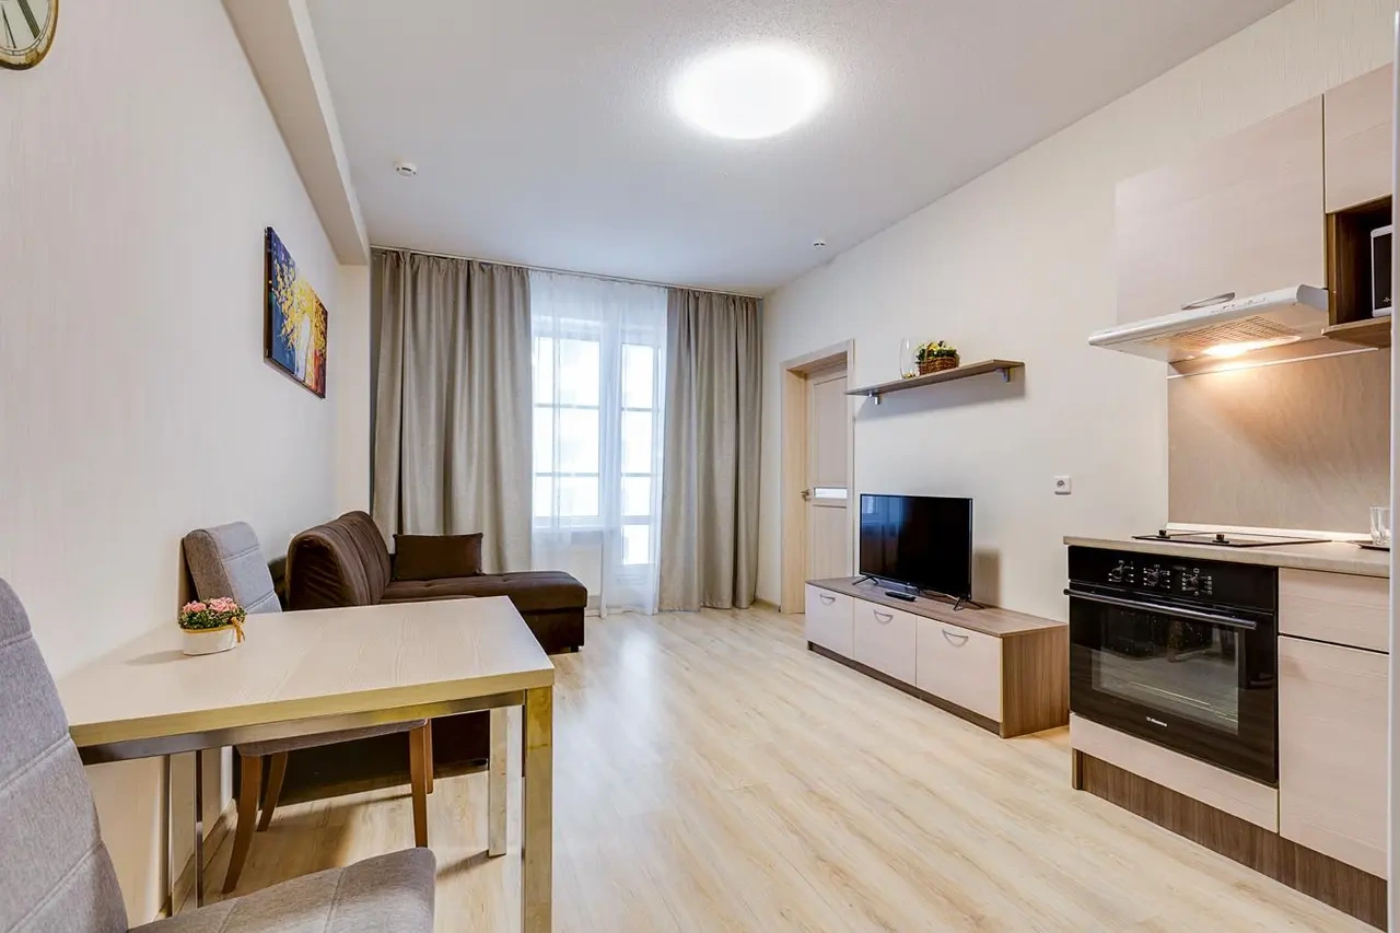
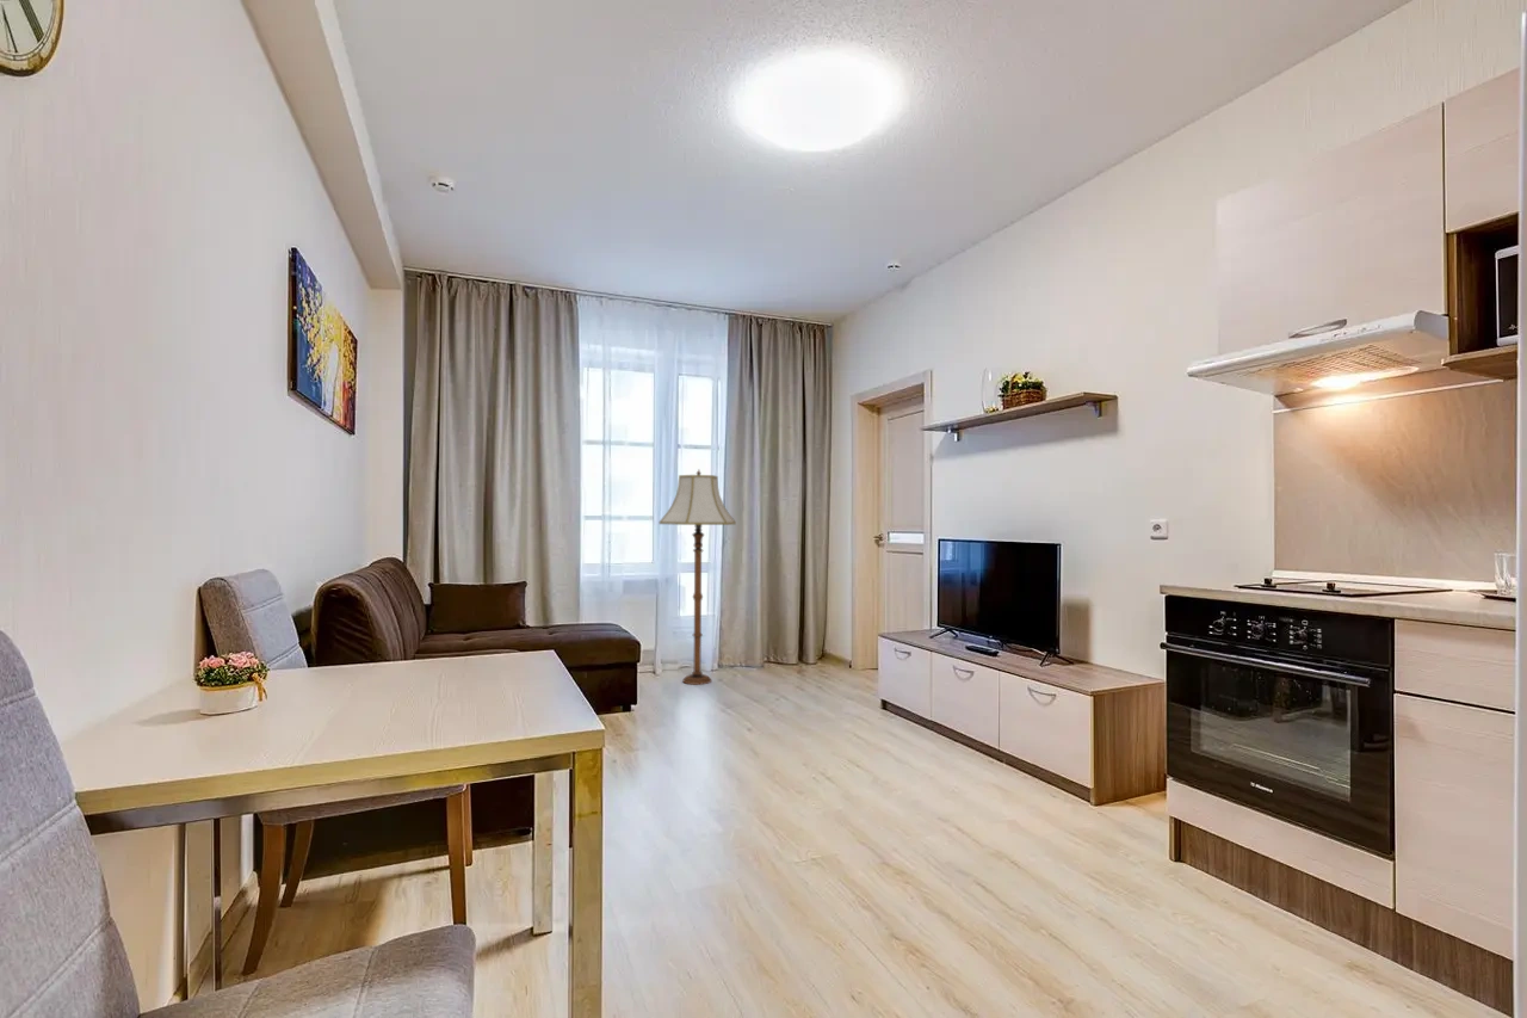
+ floor lamp [657,468,737,686]
